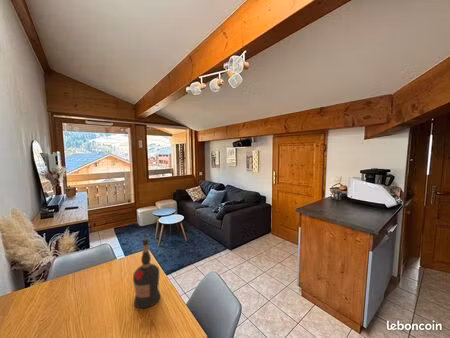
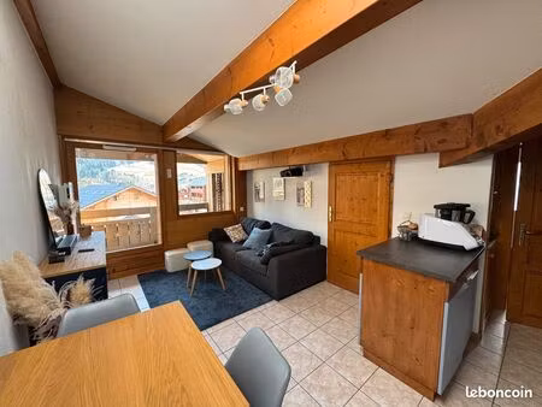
- liquor bottle [132,237,161,309]
